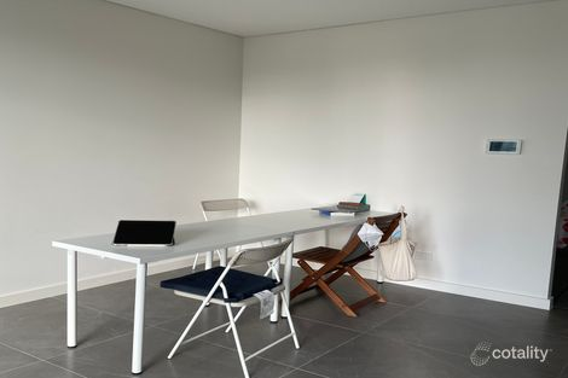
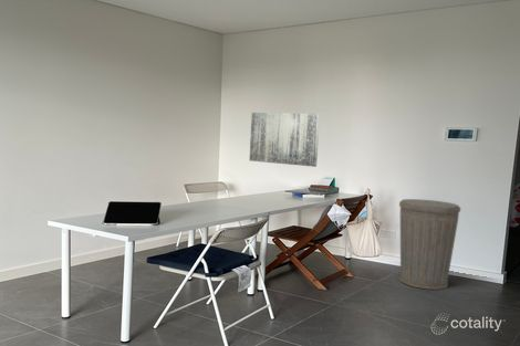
+ trash can [398,198,461,291]
+ wall art [249,112,321,168]
